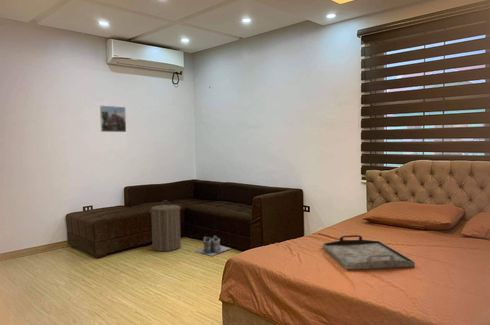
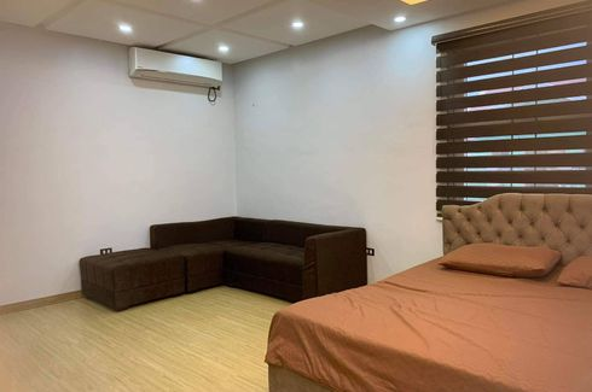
- laundry hamper [148,200,182,252]
- serving tray [322,234,416,271]
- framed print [99,105,127,133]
- boots [194,235,232,257]
